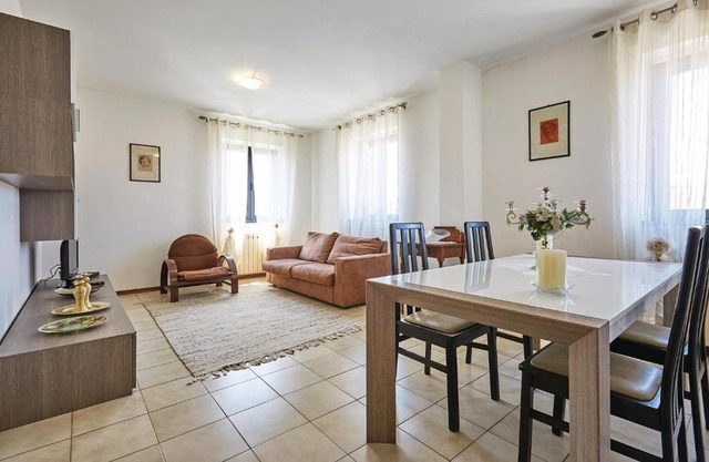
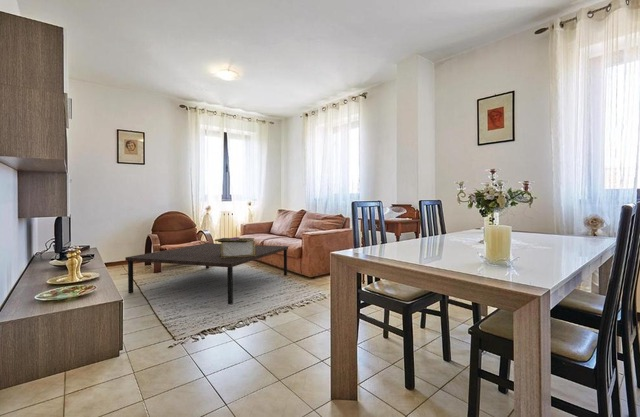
+ coffee table [124,242,290,305]
+ decorative box [214,236,256,258]
